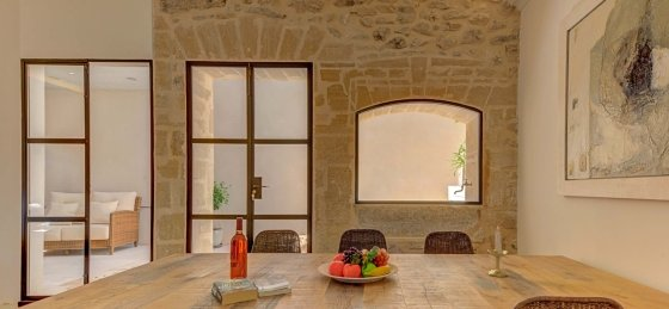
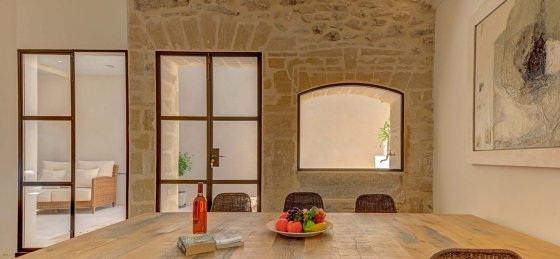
- candlestick [487,227,509,278]
